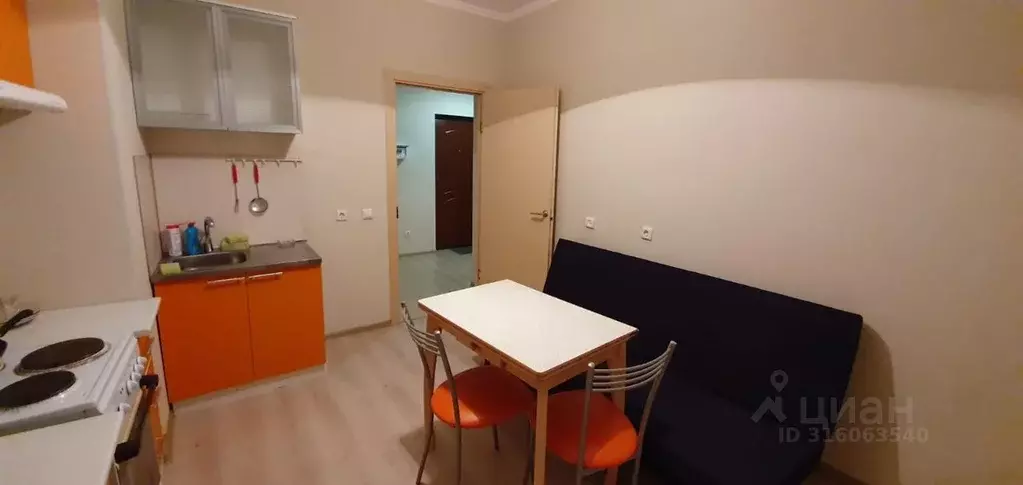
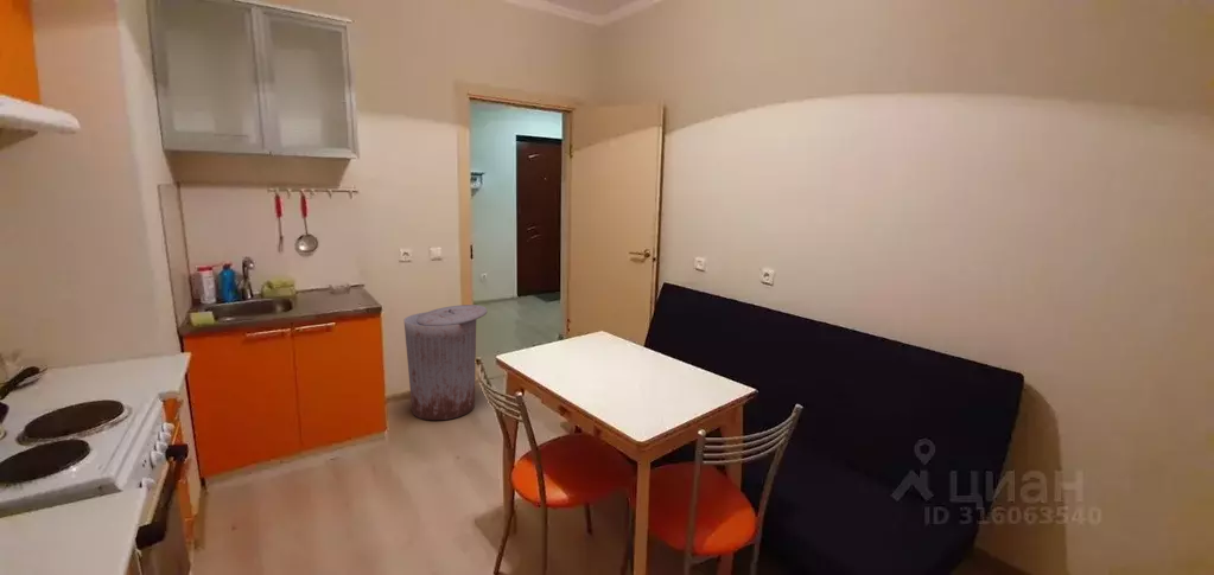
+ trash can [403,304,488,421]
